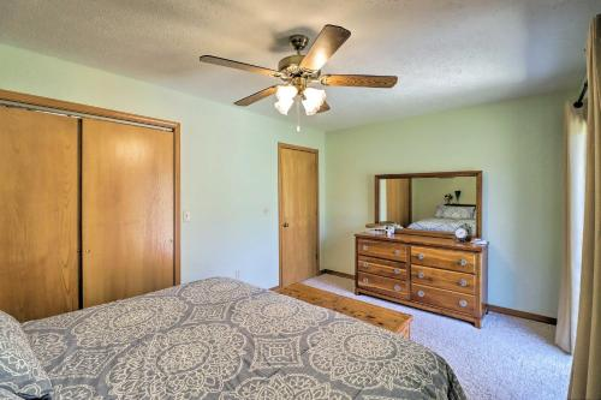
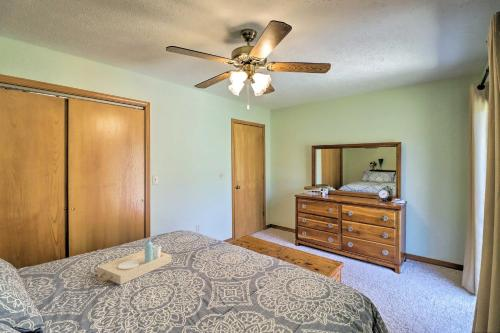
+ serving tray [96,239,173,286]
